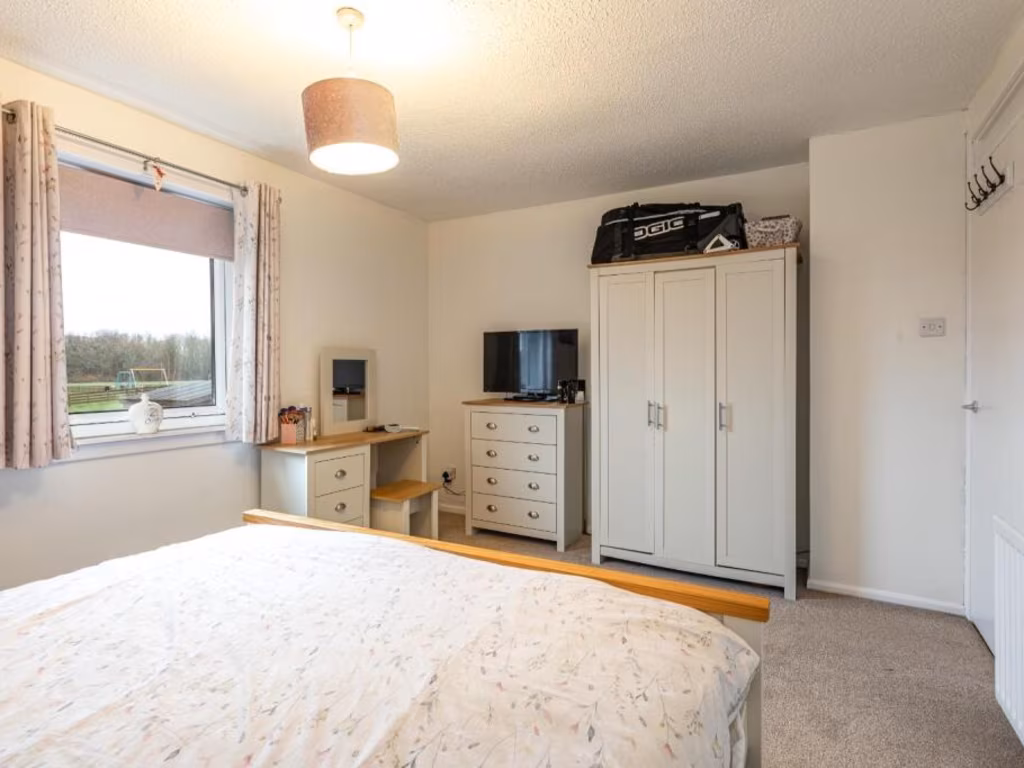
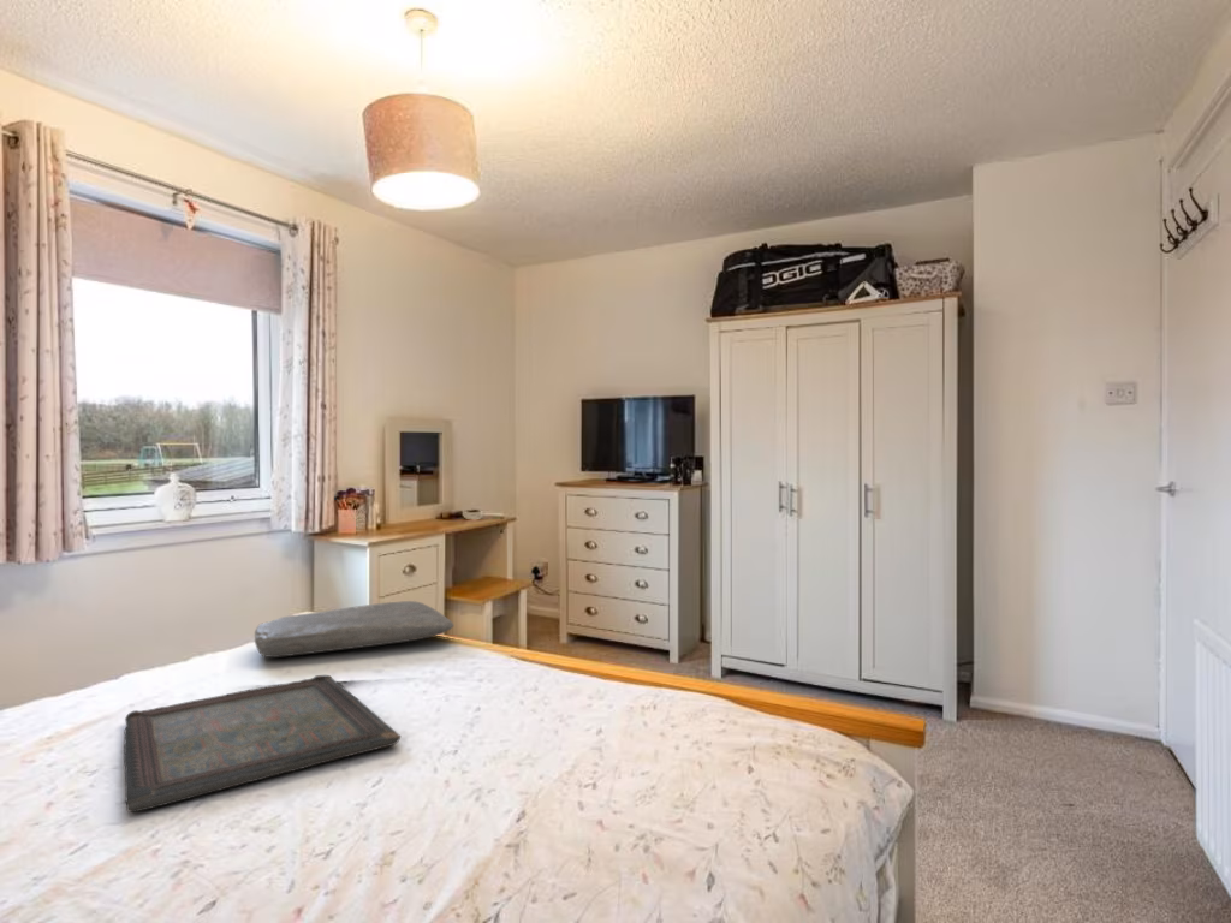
+ pillow [254,600,454,659]
+ serving tray [123,674,402,814]
